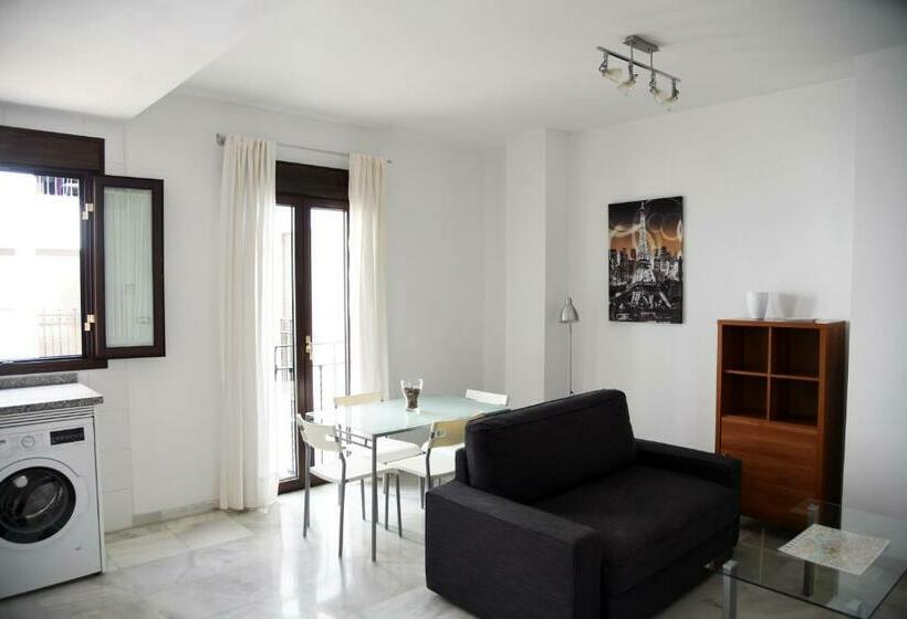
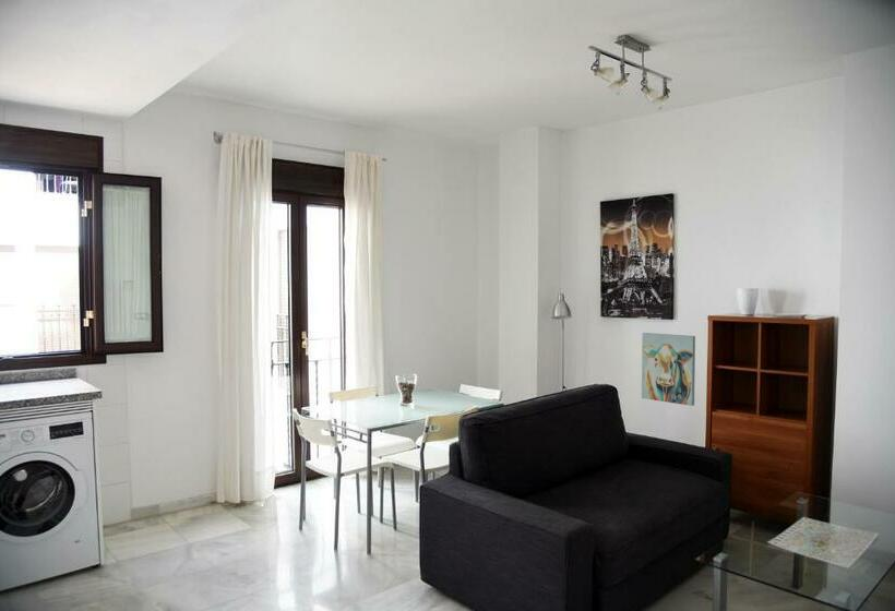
+ wall art [641,332,696,407]
